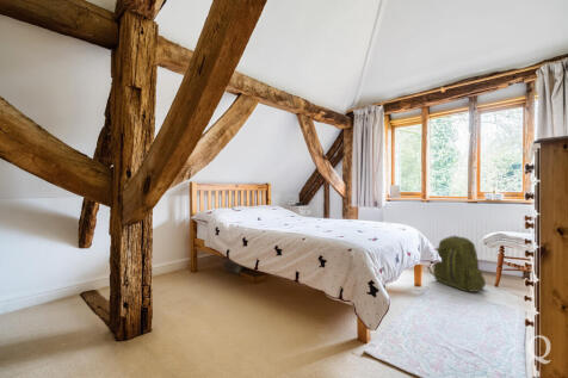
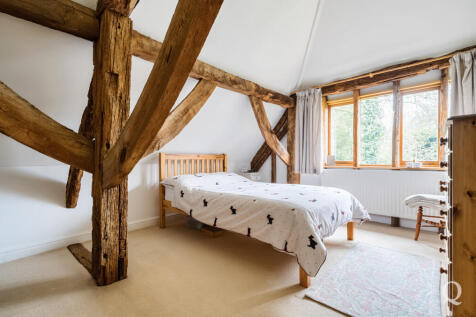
- backpack [426,235,487,293]
